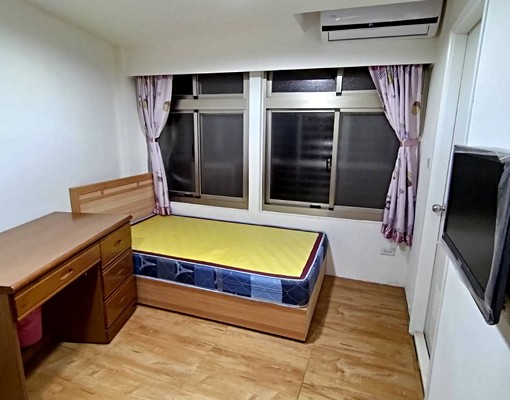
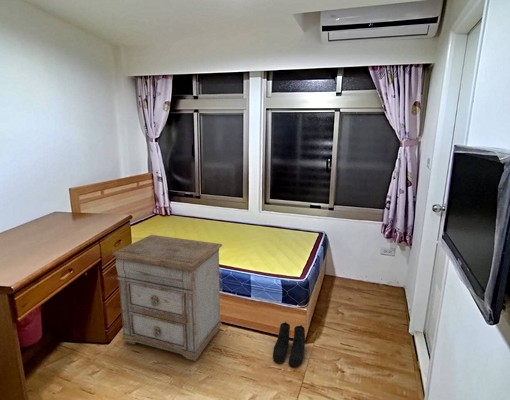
+ boots [272,321,306,368]
+ nightstand [111,234,223,362]
